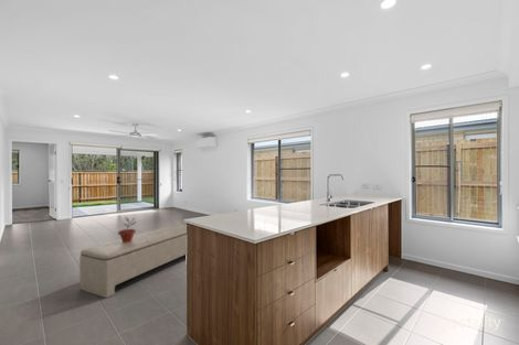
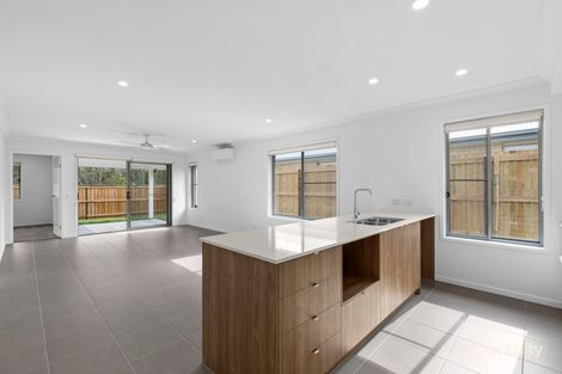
- potted plant [117,216,138,242]
- bench [78,224,188,299]
